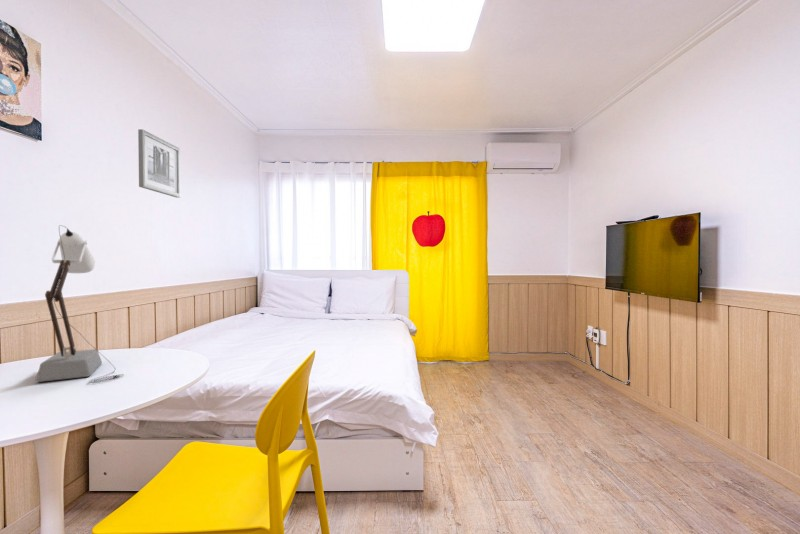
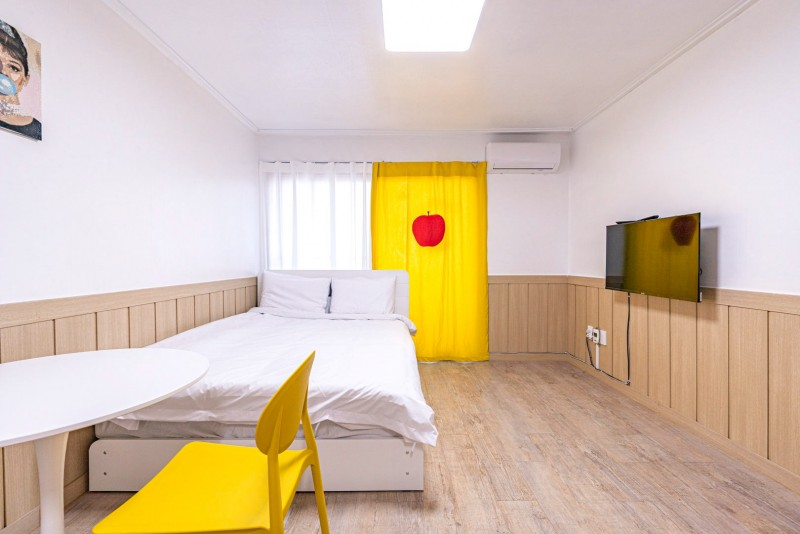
- desk lamp [34,224,125,384]
- wall art [137,128,181,199]
